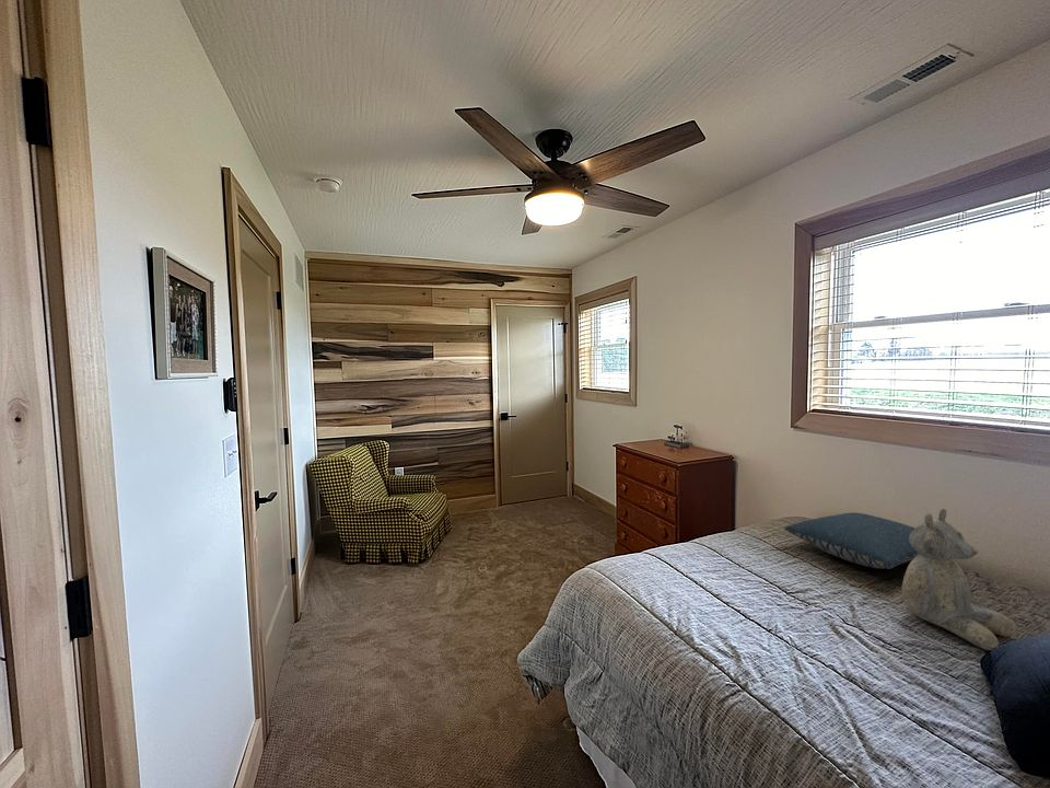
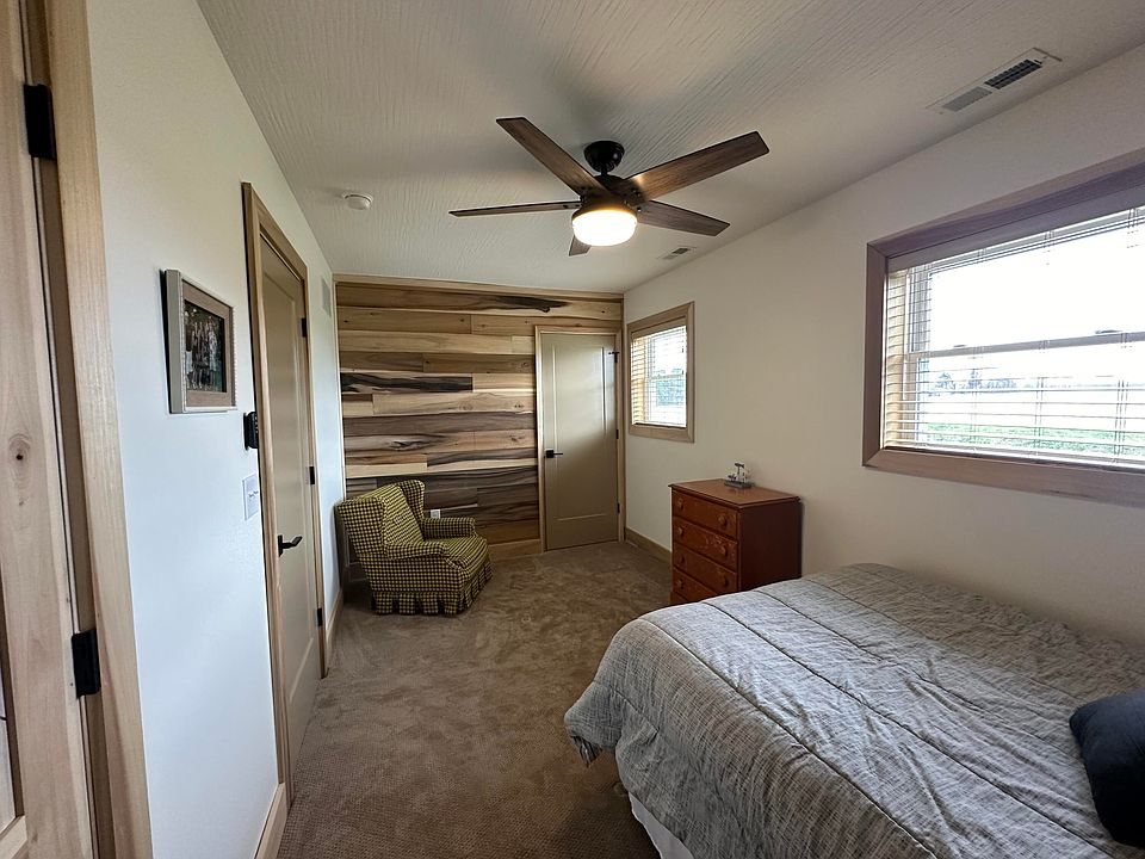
- pillow [783,511,919,570]
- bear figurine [901,508,1018,651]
